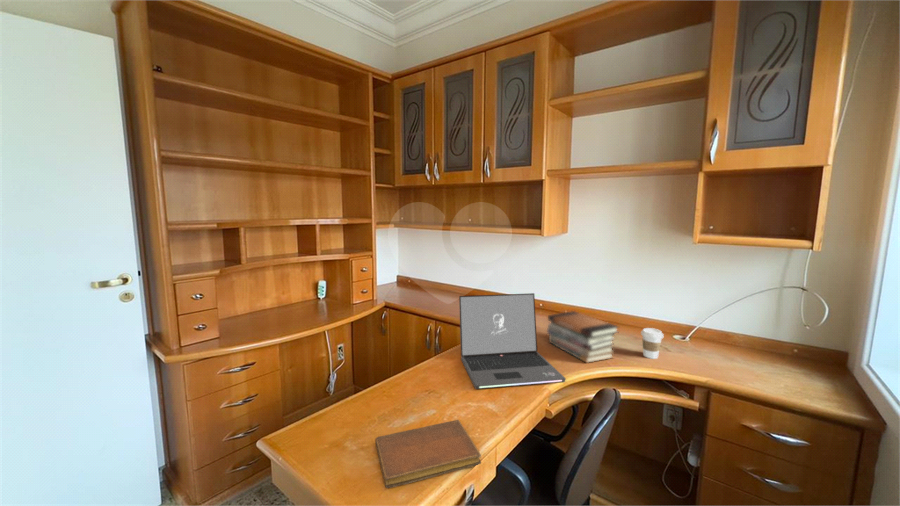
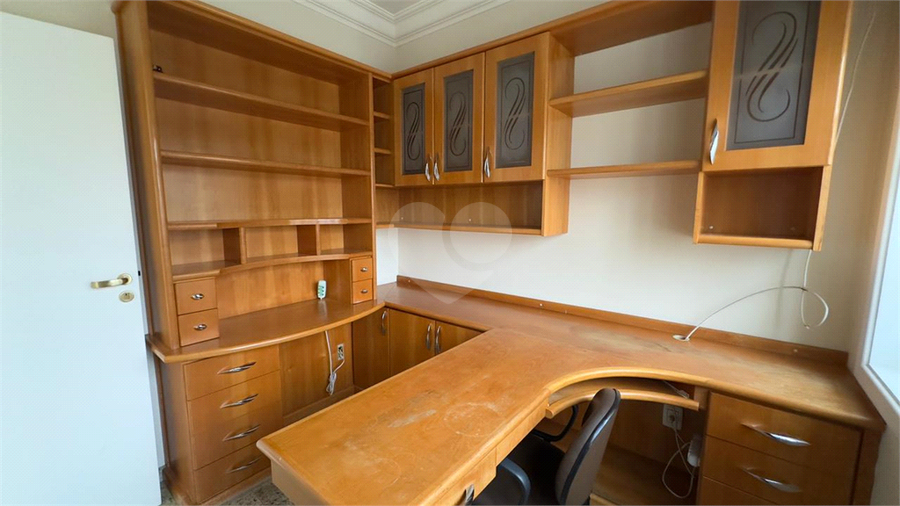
- notebook [374,419,482,489]
- coffee cup [640,327,665,360]
- laptop [458,292,567,390]
- book stack [546,310,620,364]
